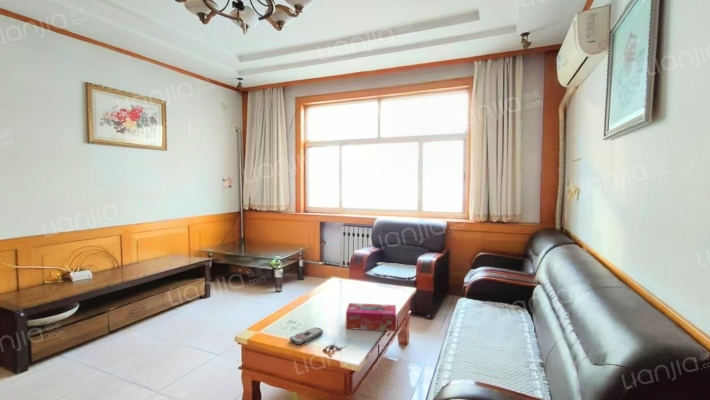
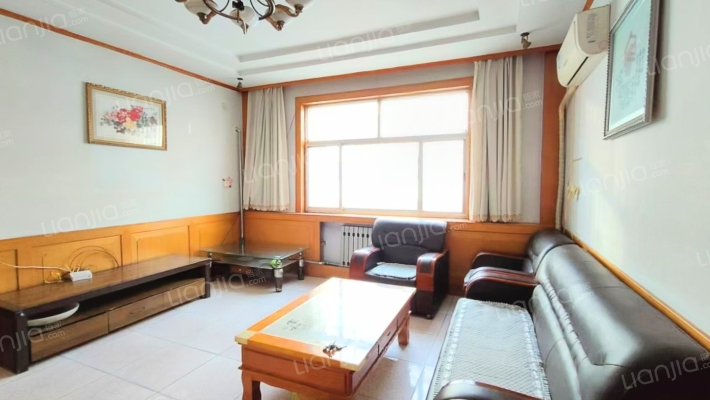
- tissue box [345,302,397,332]
- remote control [289,326,324,346]
